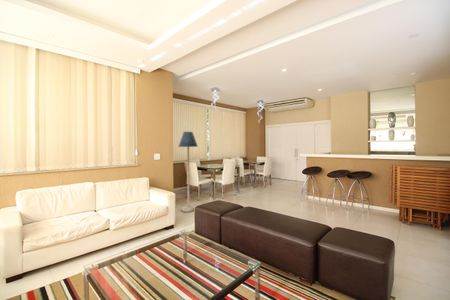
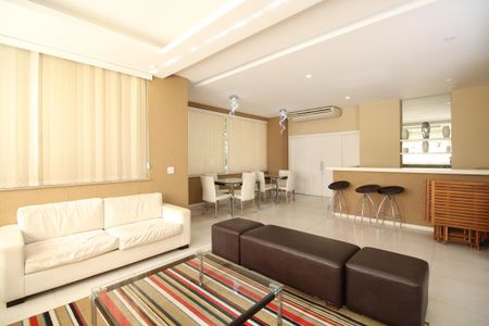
- floor lamp [178,131,199,213]
